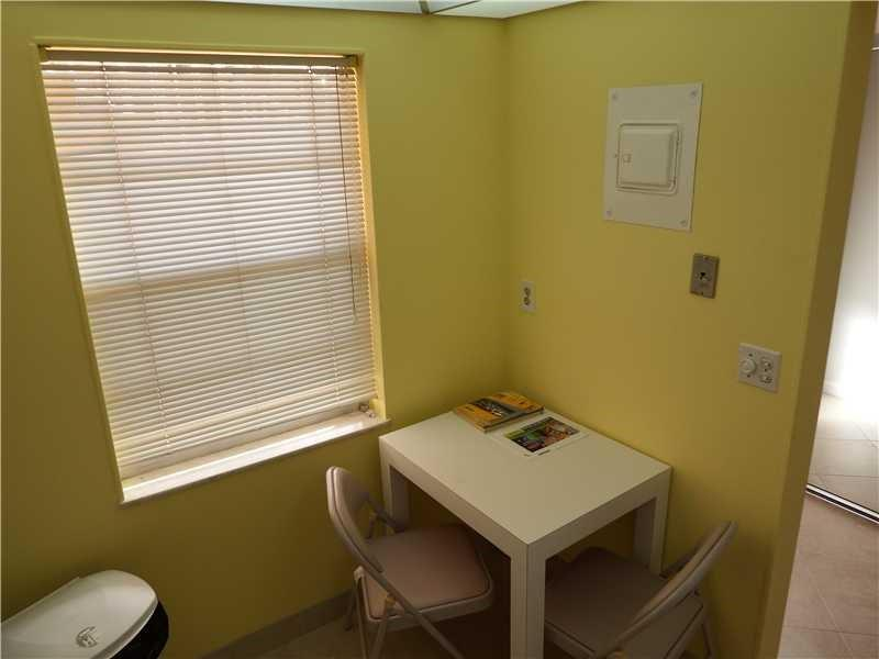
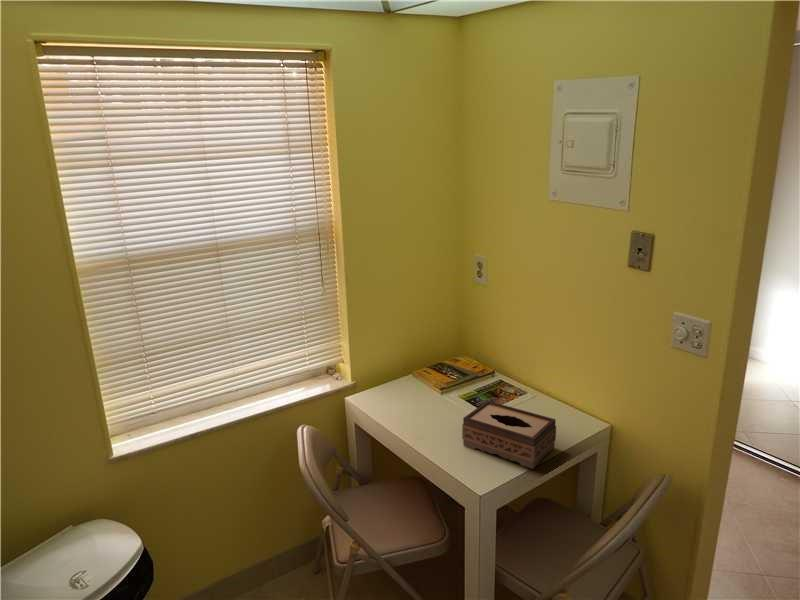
+ tissue box [461,400,557,470]
